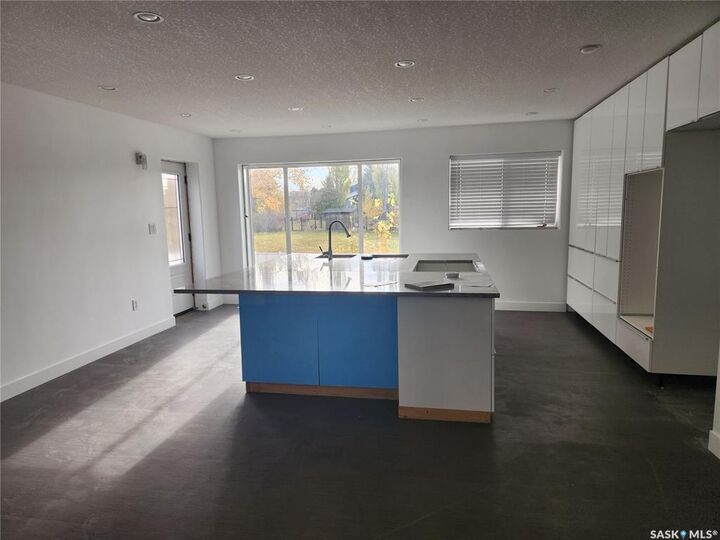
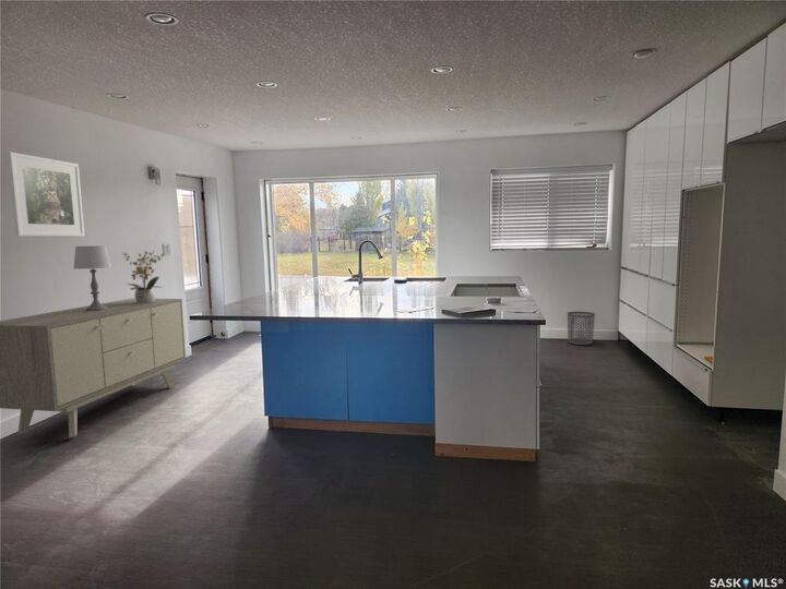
+ sideboard [0,298,187,438]
+ waste bin [567,311,596,346]
+ table lamp [73,244,112,311]
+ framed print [7,151,85,237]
+ potted plant [121,250,167,303]
